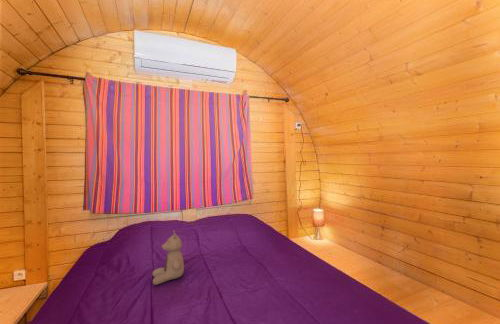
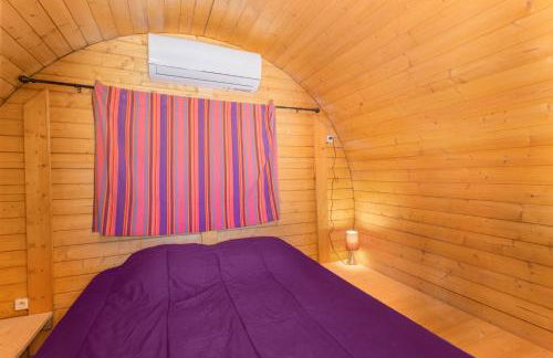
- teddy bear [151,229,185,286]
